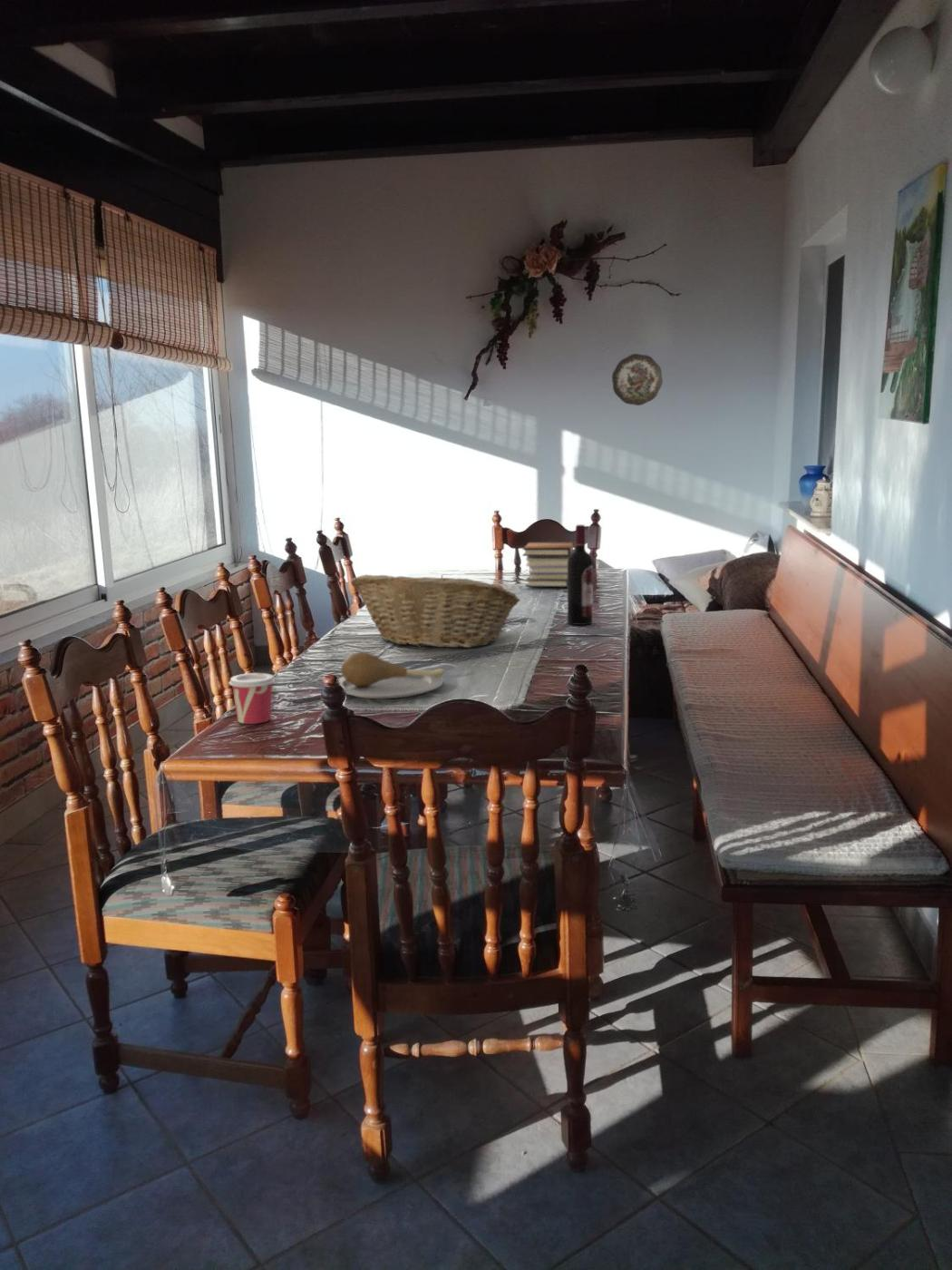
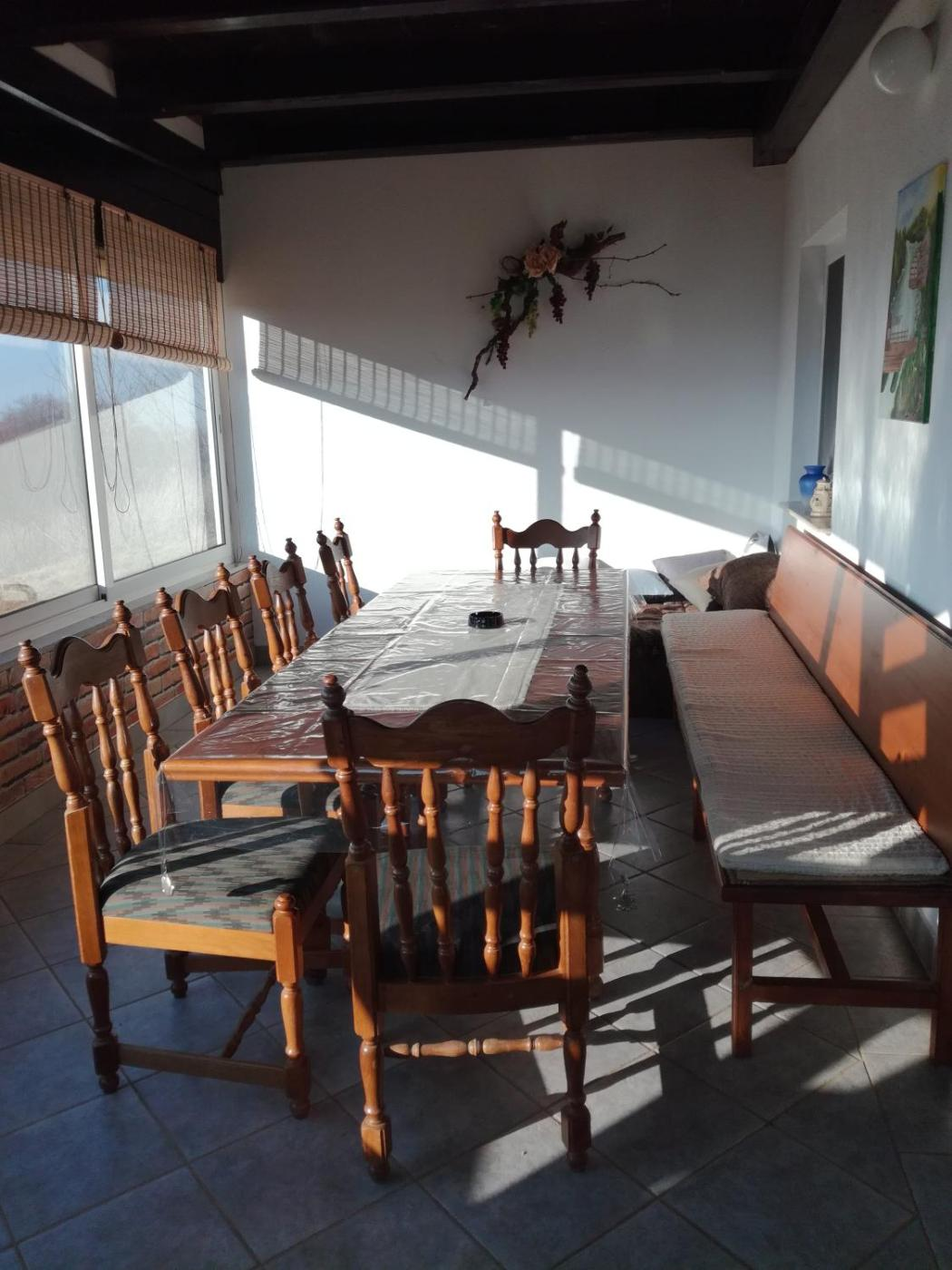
- plate [337,650,444,699]
- fruit basket [350,573,521,649]
- book stack [521,542,576,588]
- cup [228,672,276,725]
- wine bottle [567,524,594,626]
- decorative plate [611,353,664,406]
